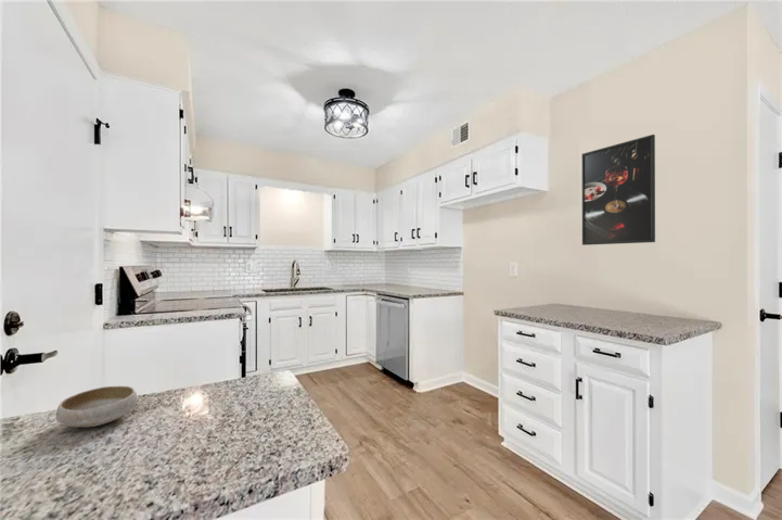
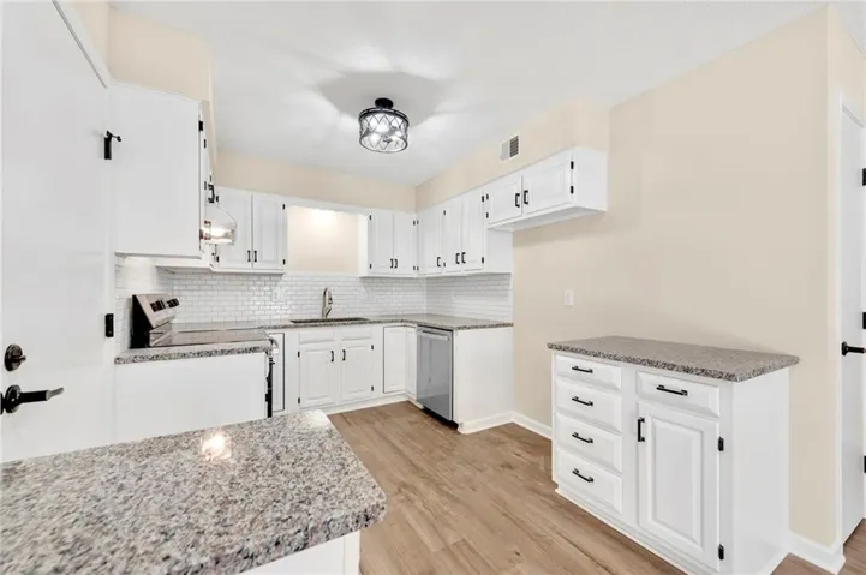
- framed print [581,134,656,246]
- bowl [55,385,139,428]
